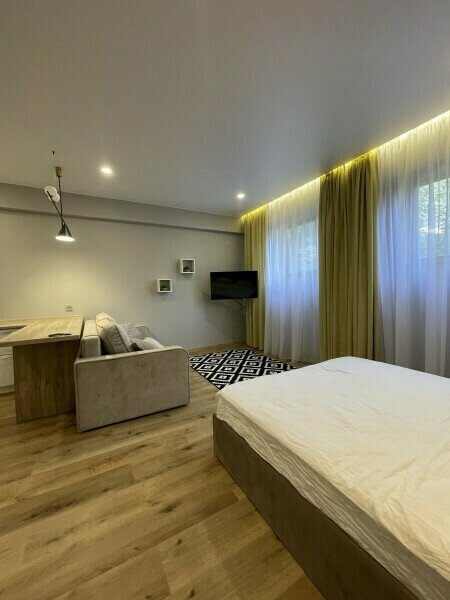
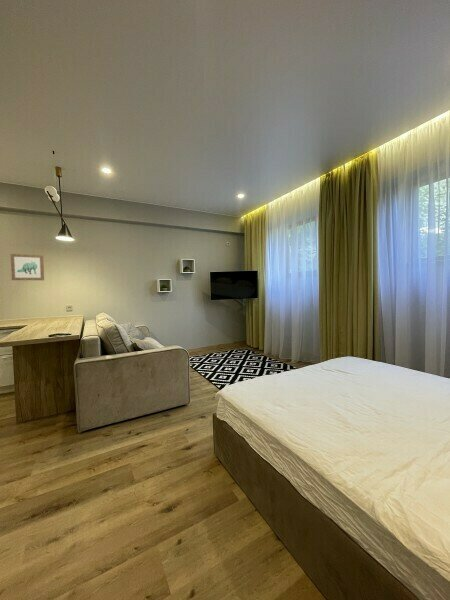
+ wall art [10,253,45,281]
